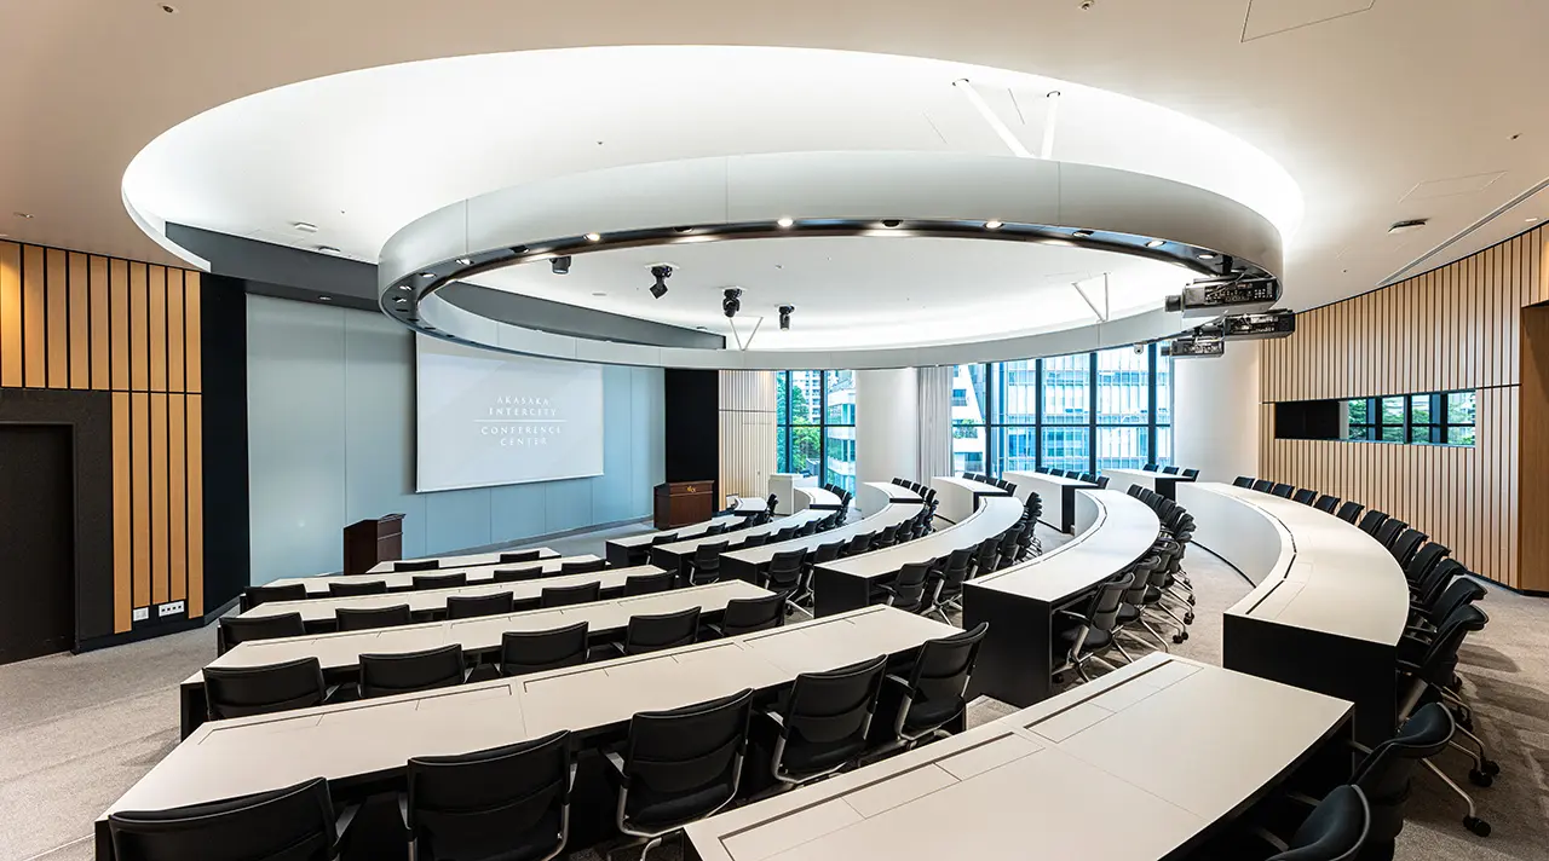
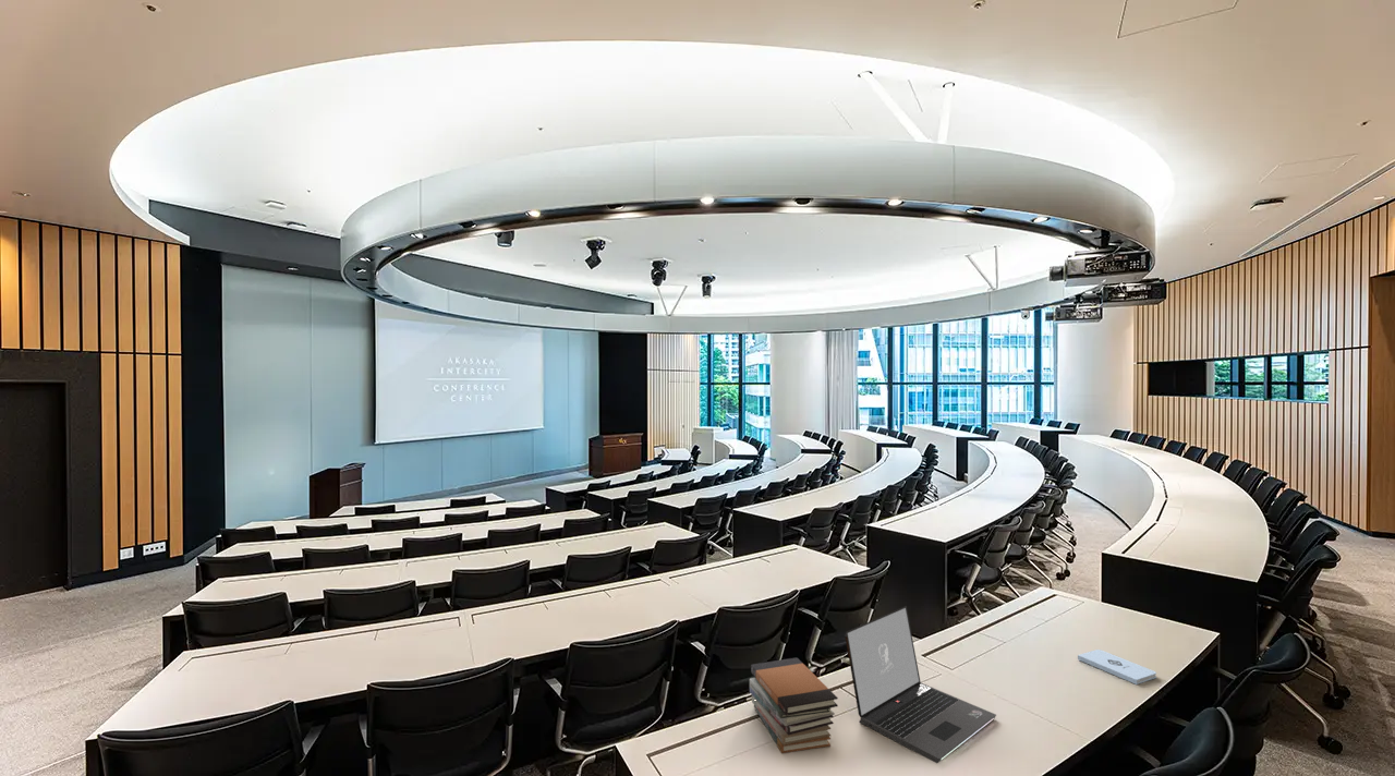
+ book stack [749,657,839,754]
+ laptop [844,605,997,764]
+ notepad [1077,648,1157,686]
